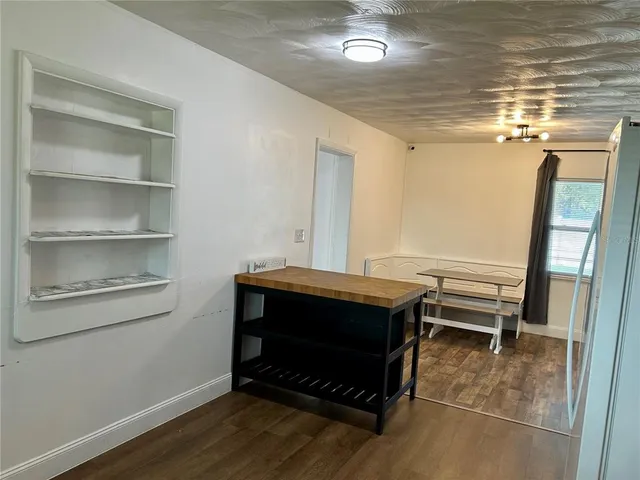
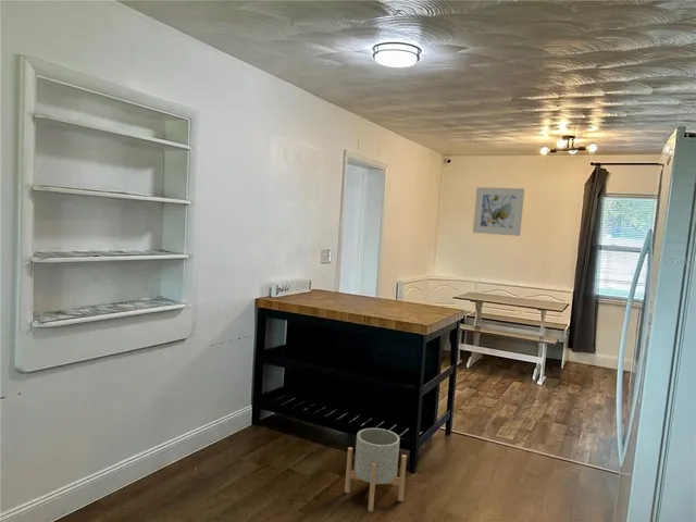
+ planter [344,427,408,512]
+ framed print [472,186,525,237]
